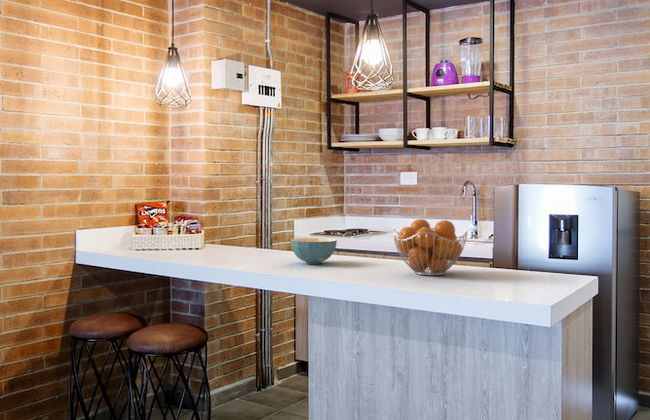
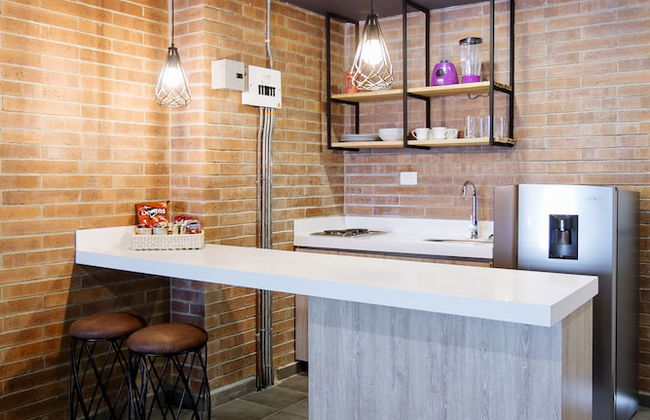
- cereal bowl [290,237,338,265]
- fruit basket [392,218,469,276]
